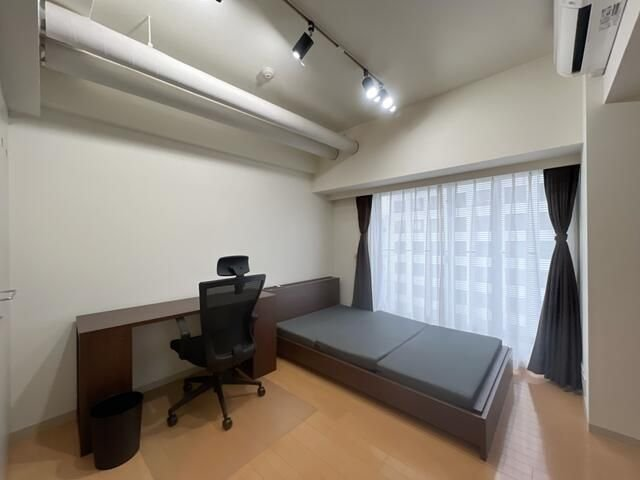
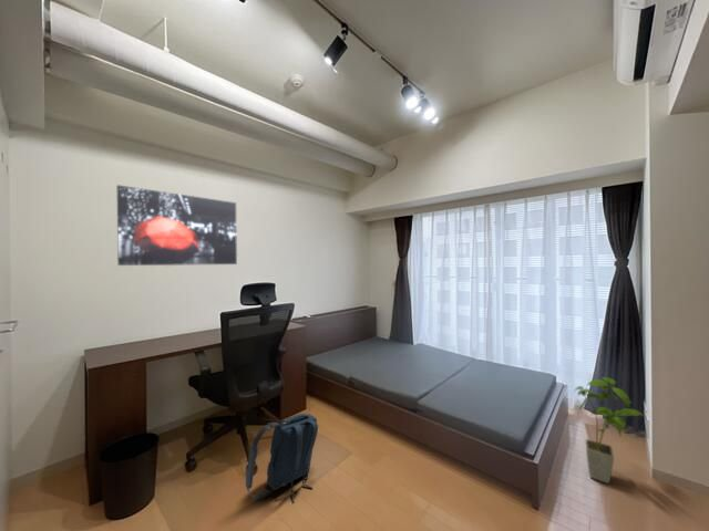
+ backpack [245,413,319,500]
+ wall art [116,184,238,267]
+ house plant [574,376,646,485]
